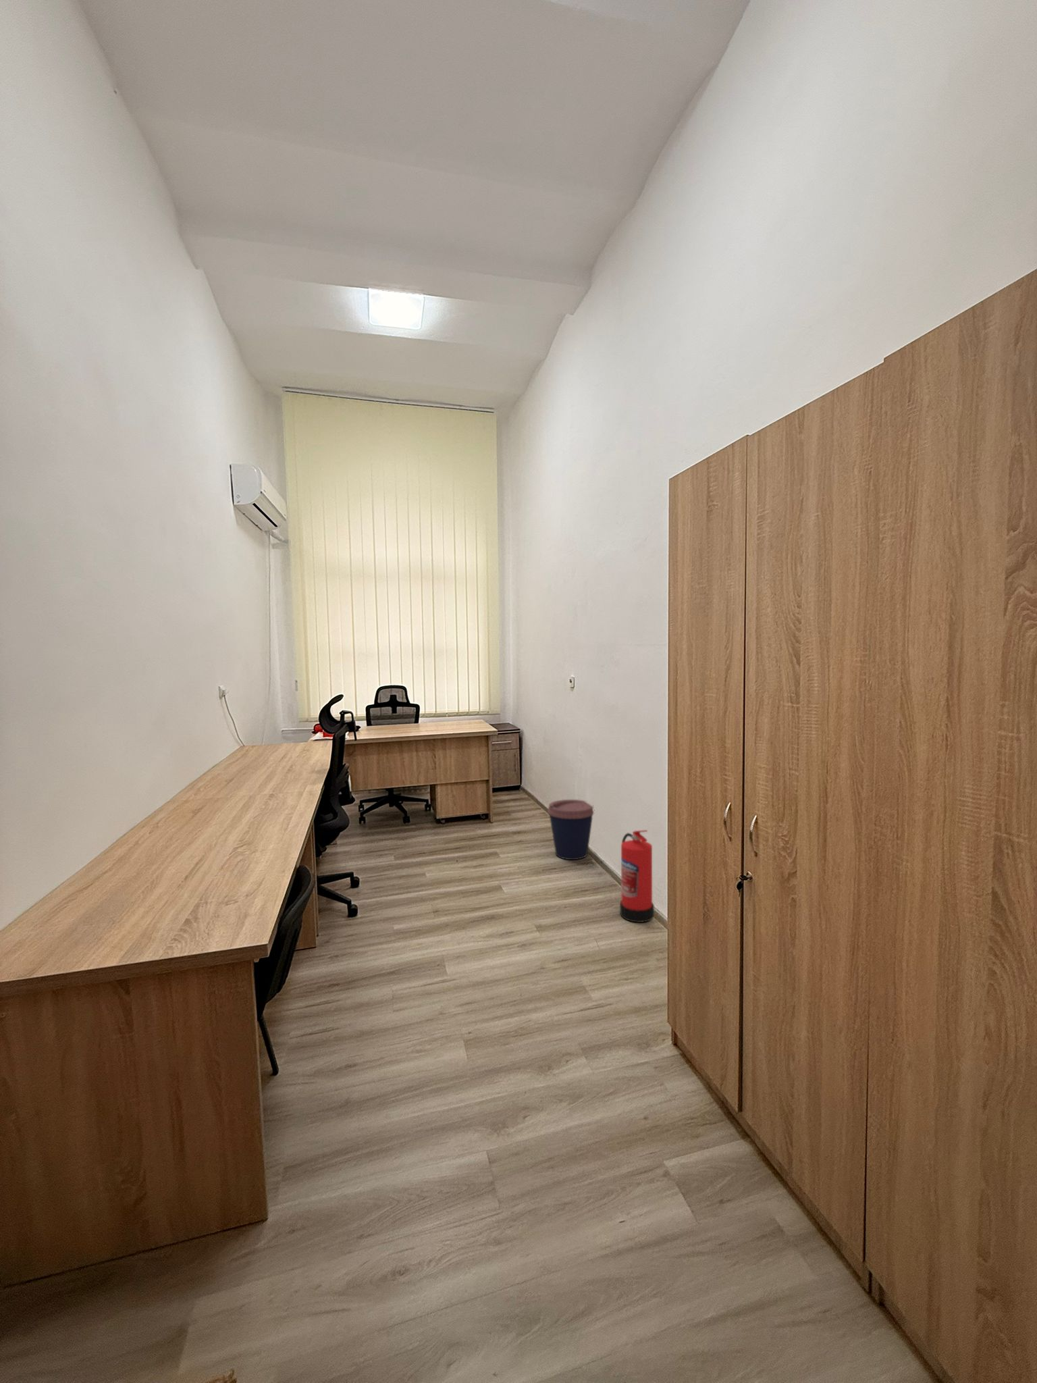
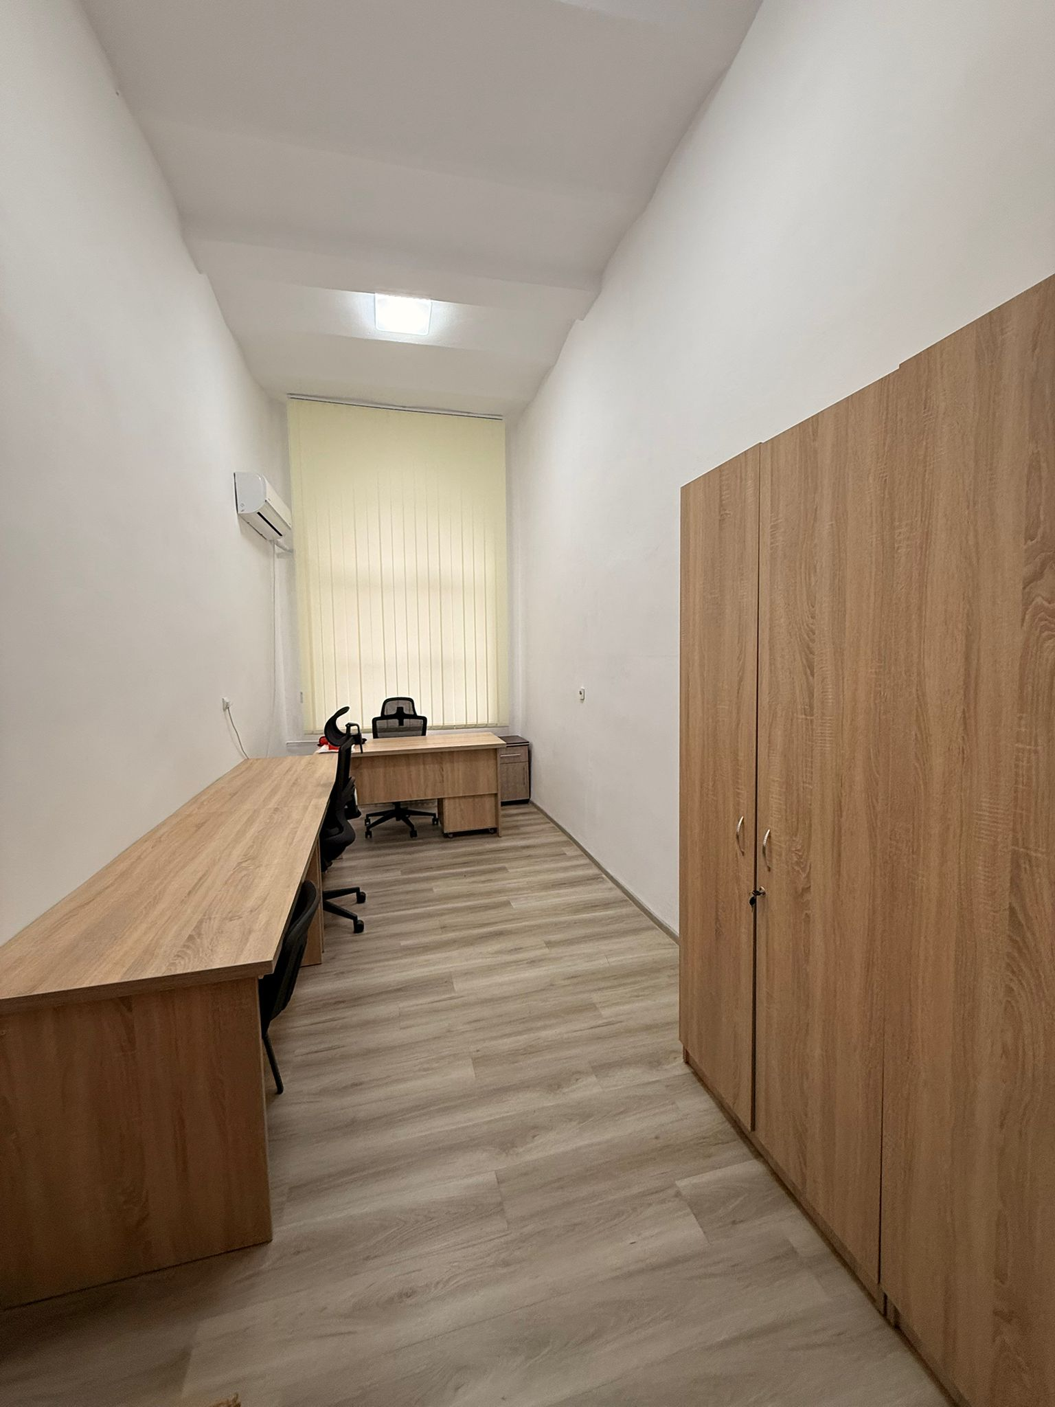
- coffee cup [547,799,594,860]
- fire extinguisher [619,830,655,923]
